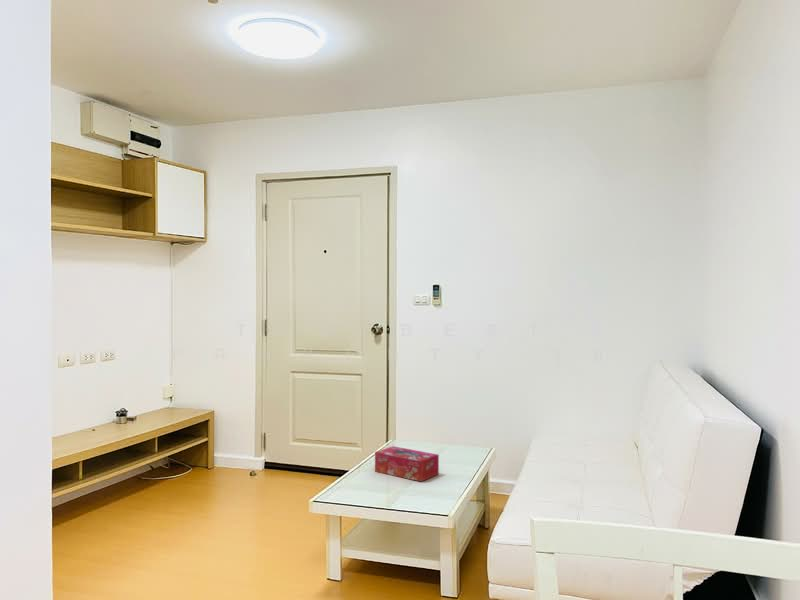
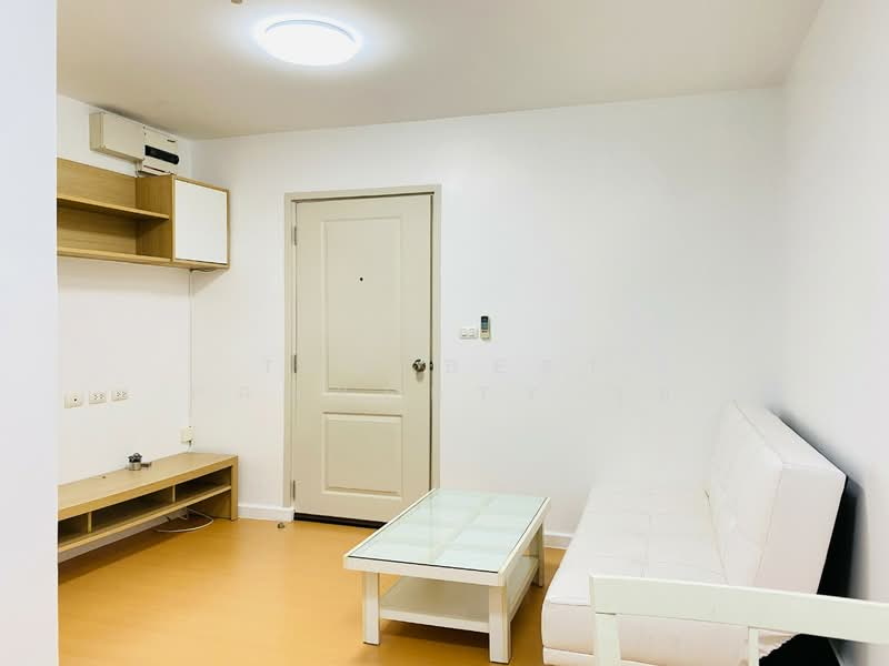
- tissue box [374,445,440,483]
